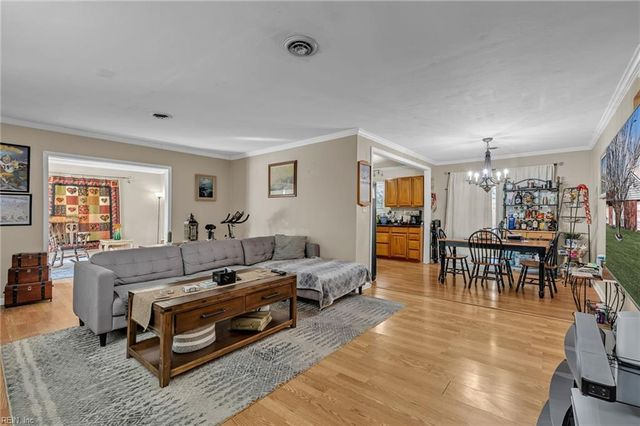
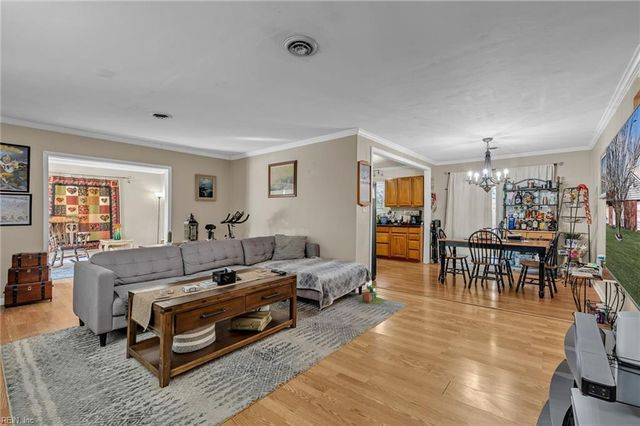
+ plant pot [358,279,385,305]
